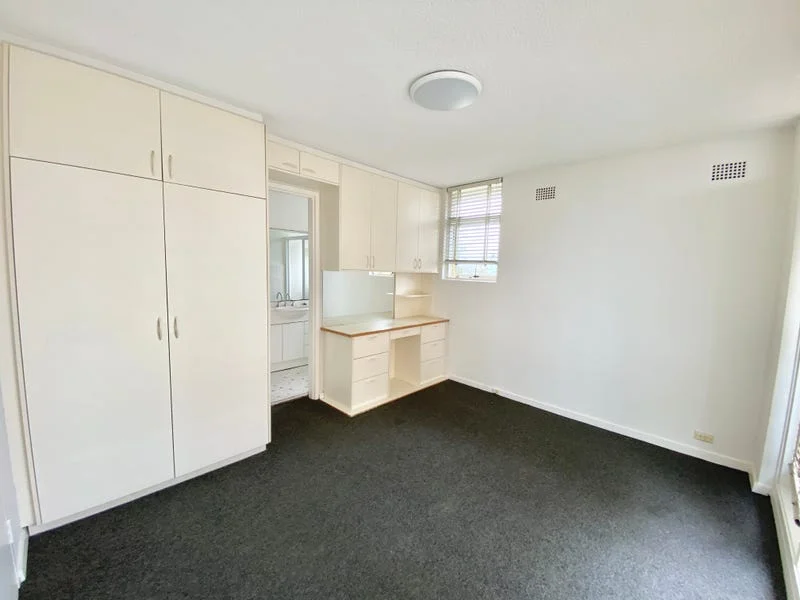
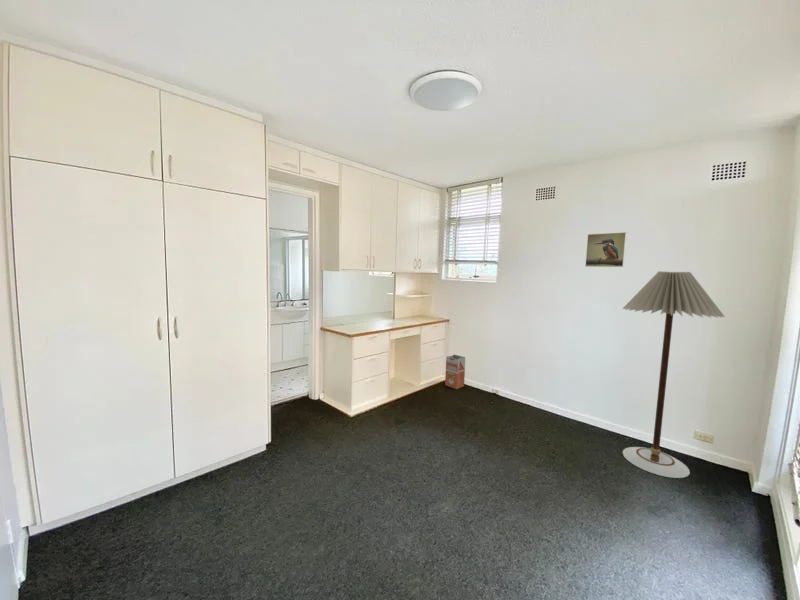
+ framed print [584,231,628,268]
+ floor lamp [621,270,725,479]
+ waste bin [444,354,466,390]
